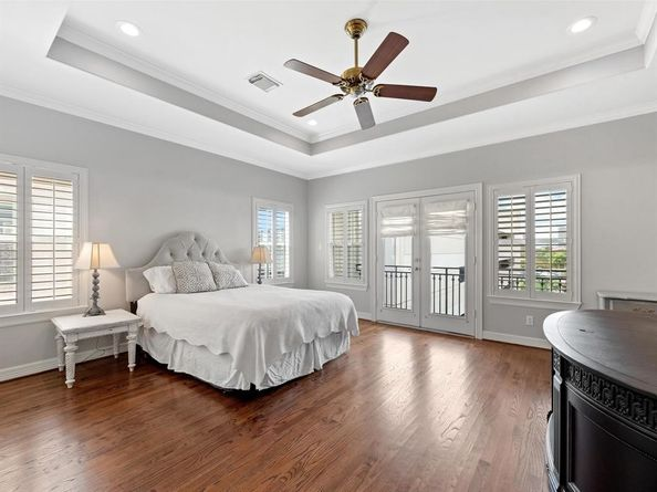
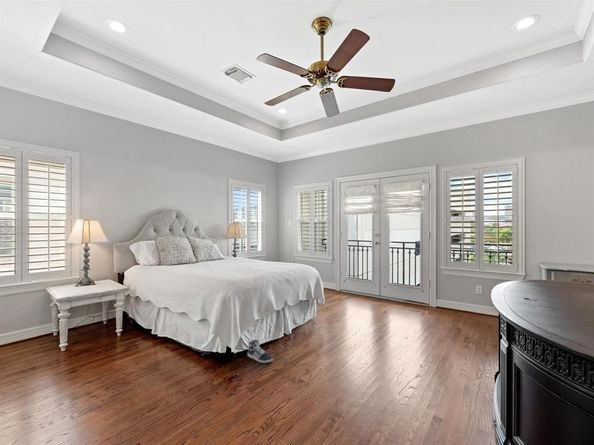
+ sneaker [247,338,274,364]
